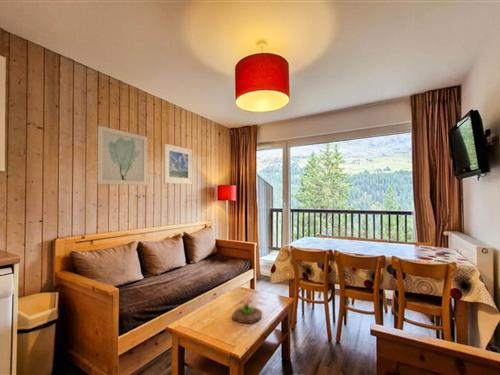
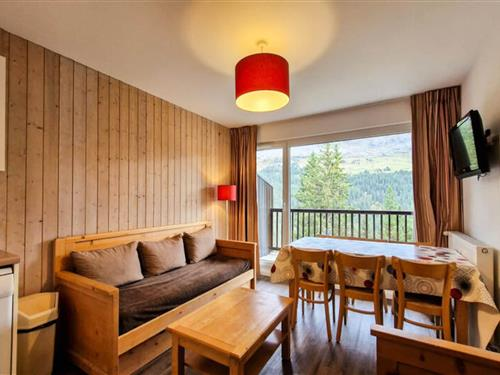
- succulent planter [231,299,263,325]
- wall art [96,125,148,186]
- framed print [163,143,193,185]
